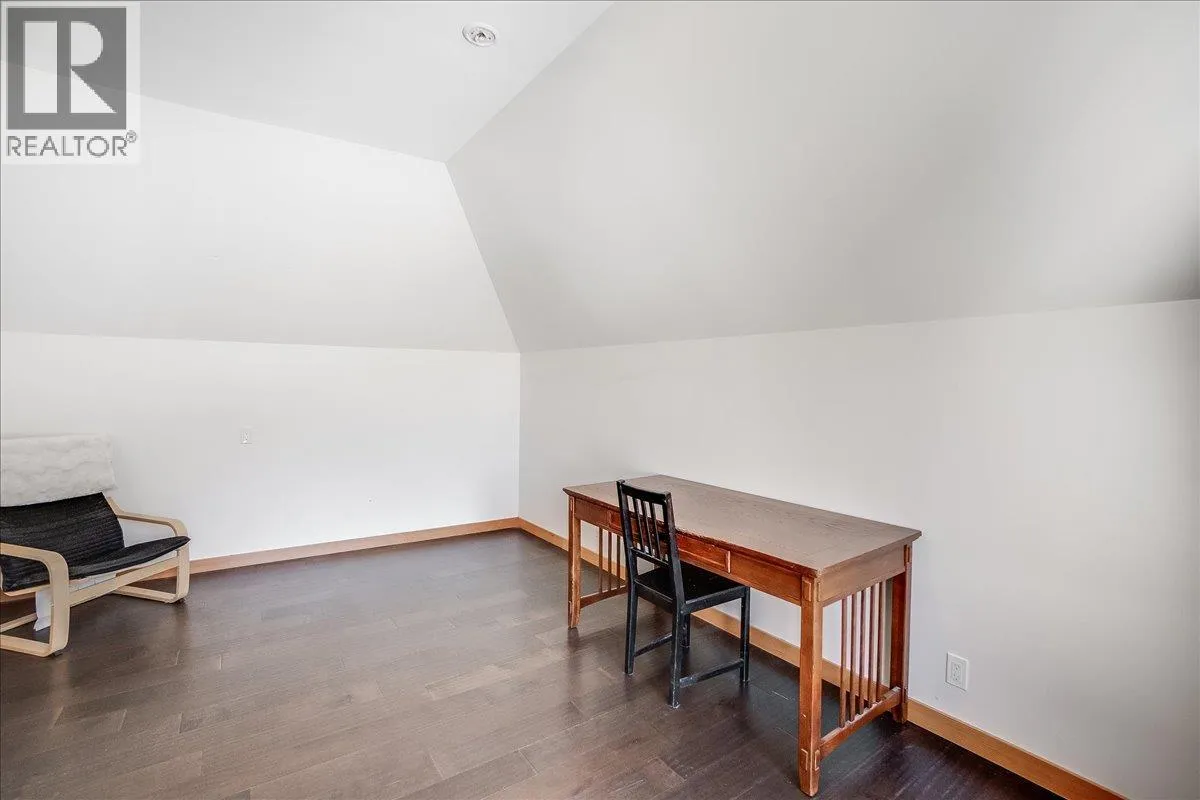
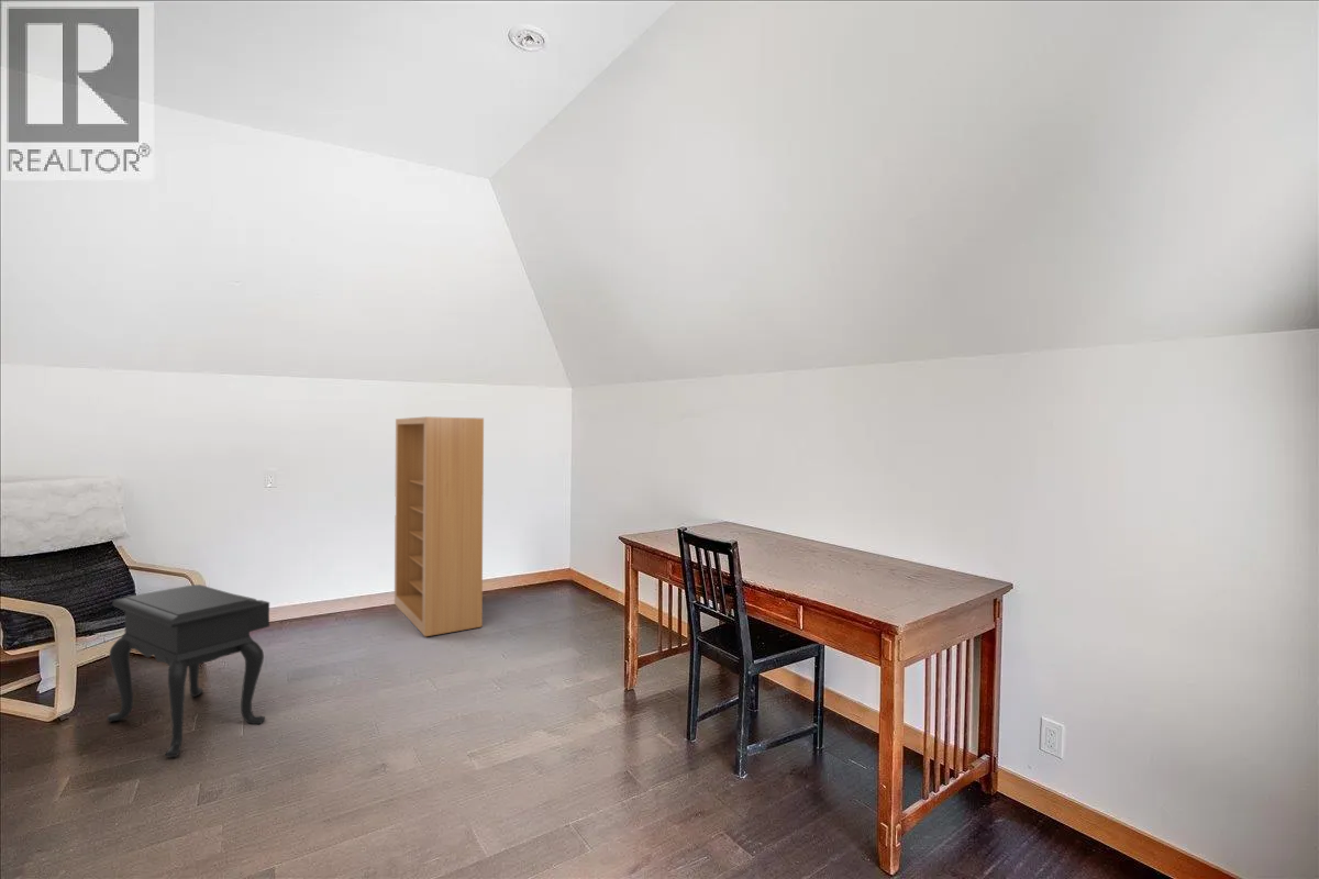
+ bookshelf [394,415,485,637]
+ side table [106,583,270,758]
